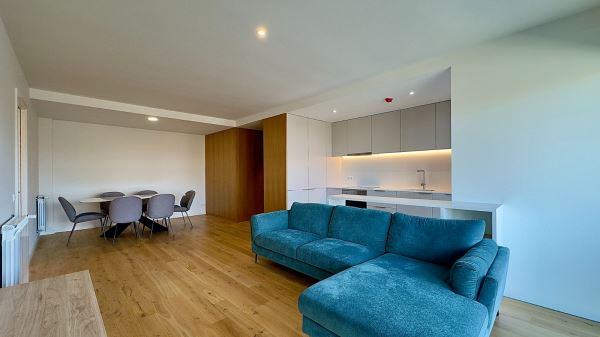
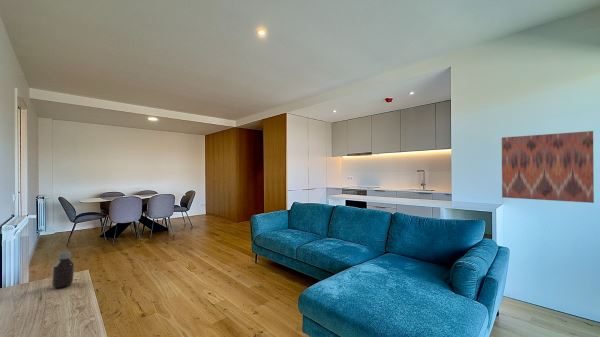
+ wall art [501,130,595,204]
+ bottle [51,250,75,289]
